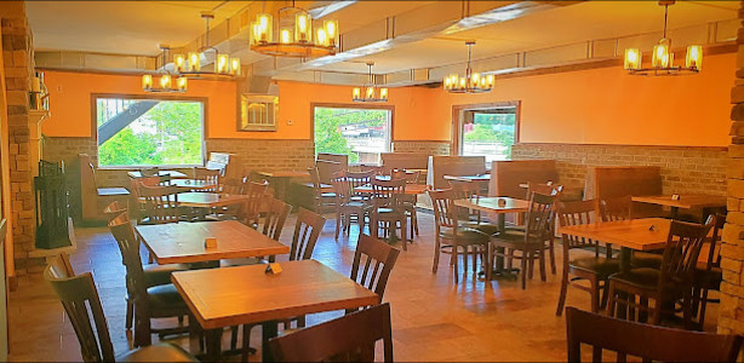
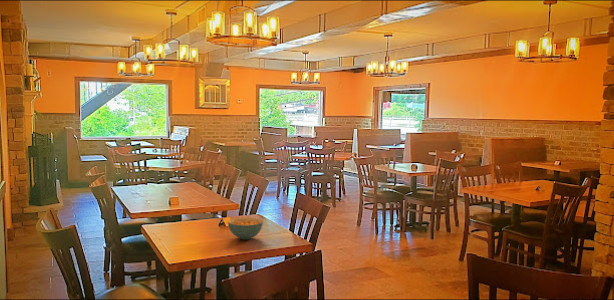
+ cereal bowl [227,217,264,240]
